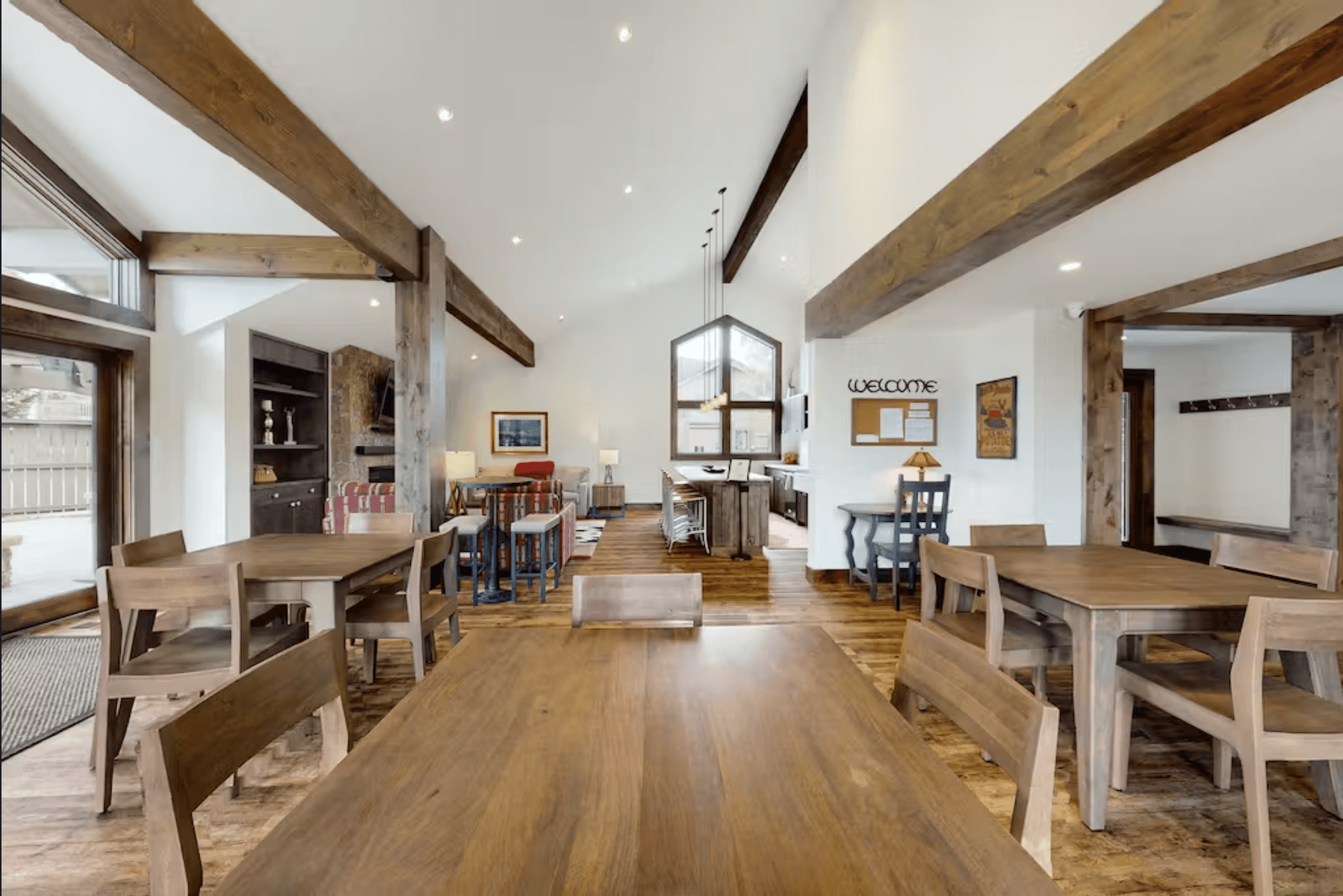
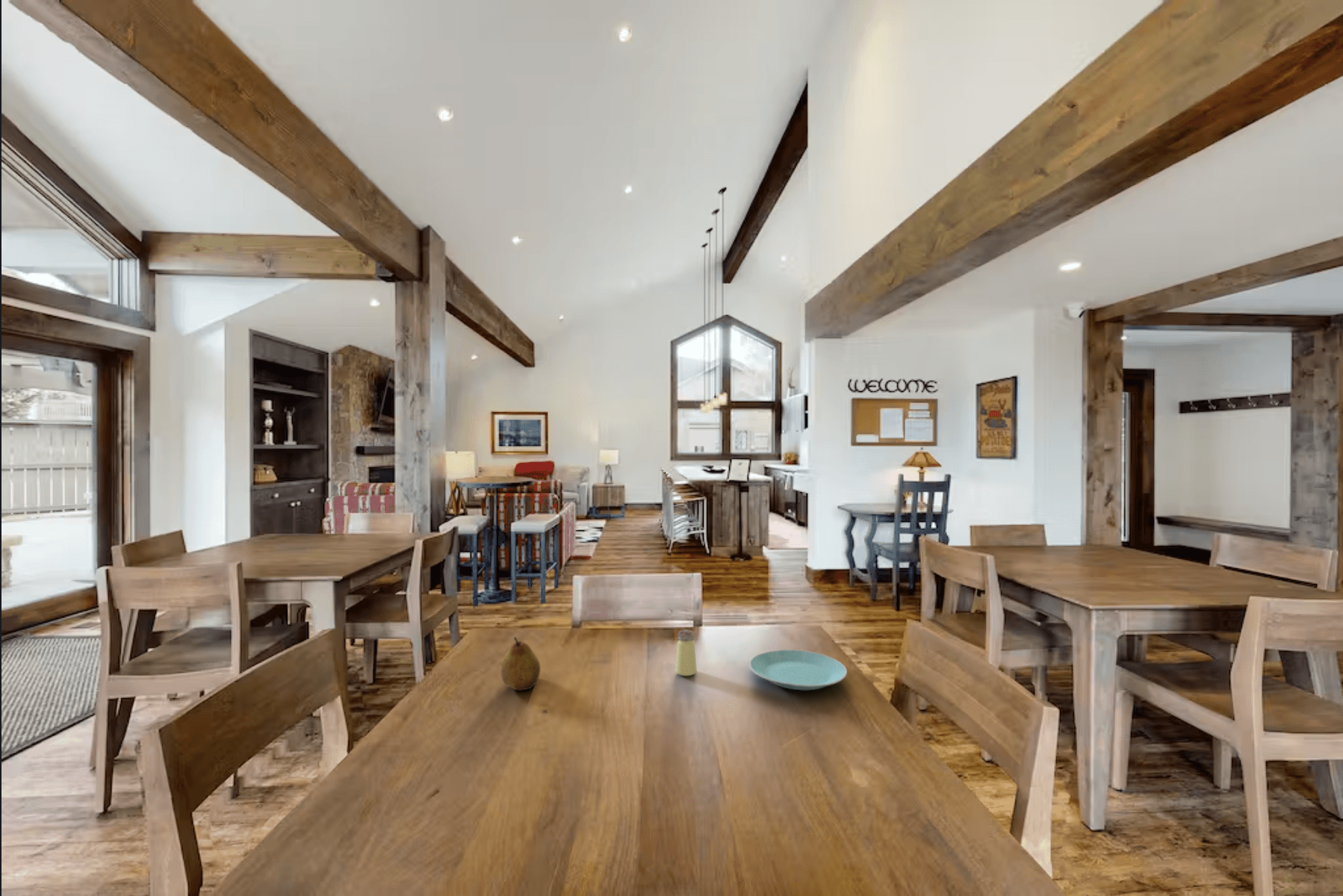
+ plate [748,649,848,691]
+ saltshaker [674,629,698,676]
+ fruit [500,637,542,691]
